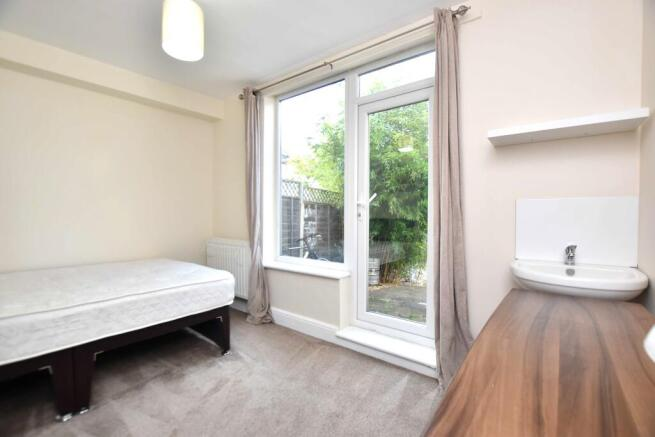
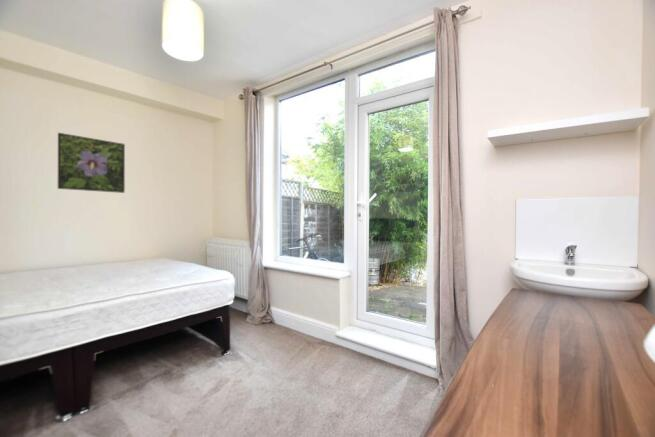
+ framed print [57,132,126,194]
